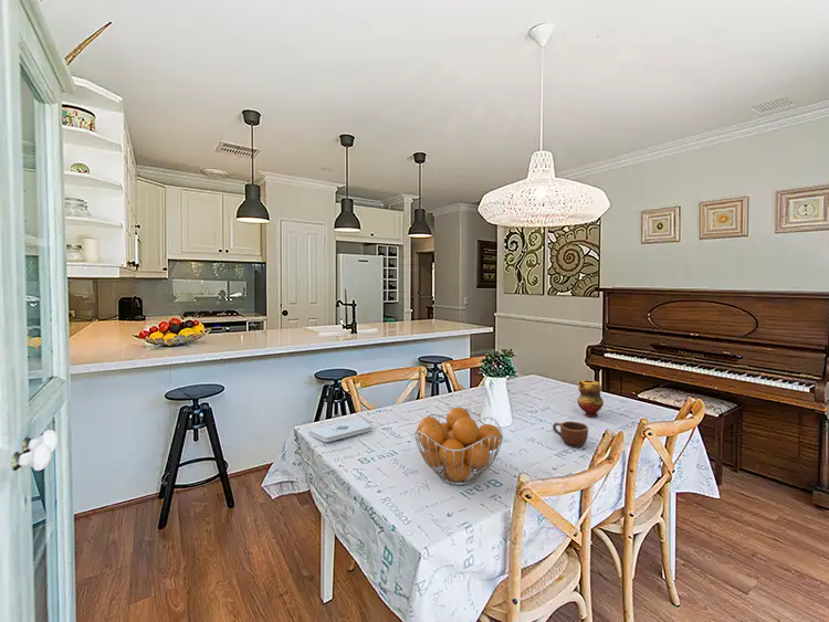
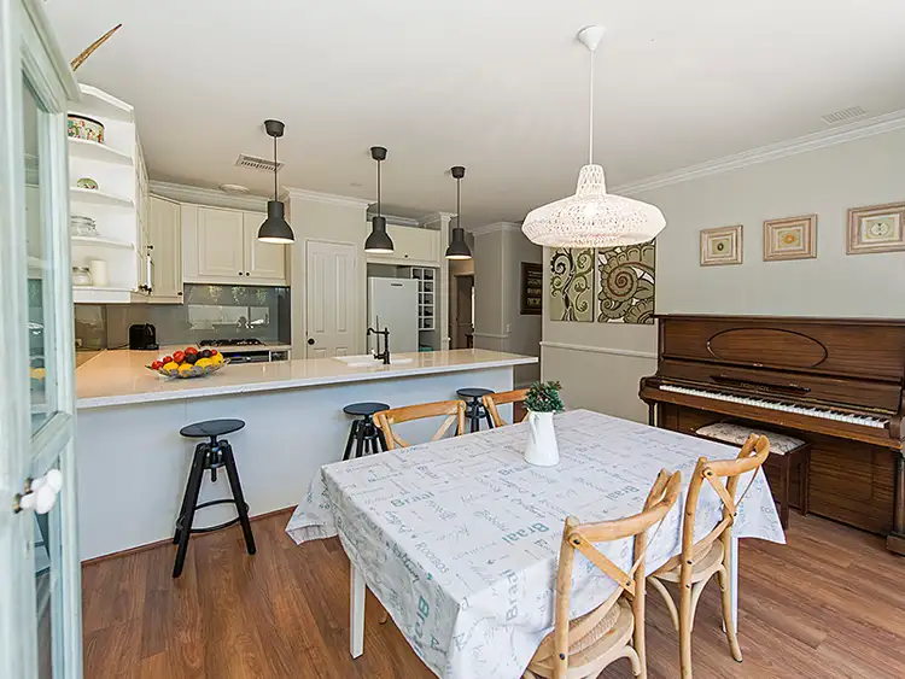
- fruit basket [413,407,504,486]
- mug [552,420,589,449]
- notepad [308,419,371,443]
- teapot [577,379,605,418]
